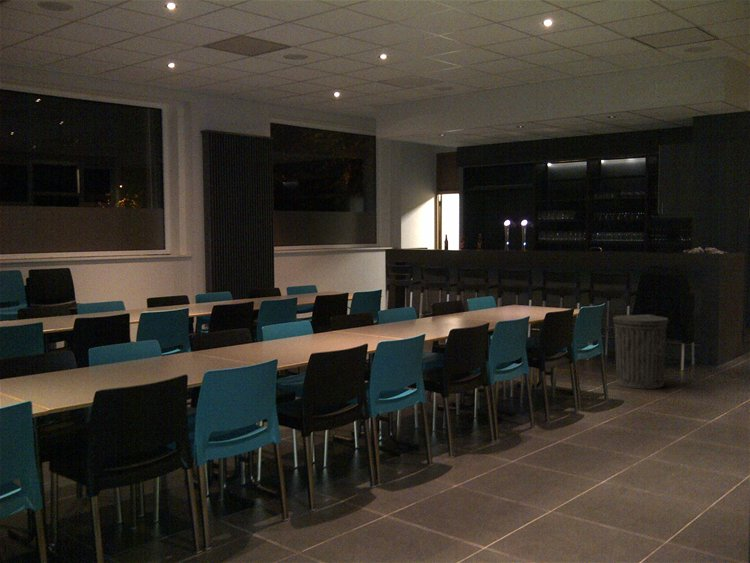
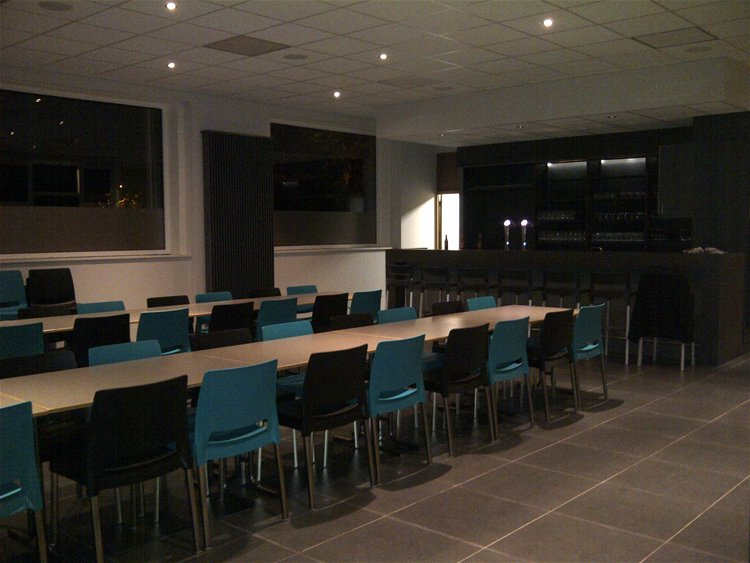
- trash can [612,314,669,390]
